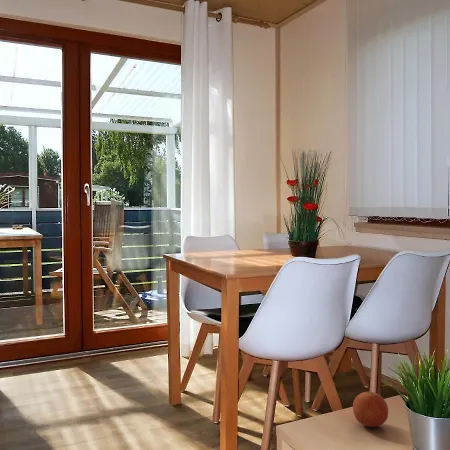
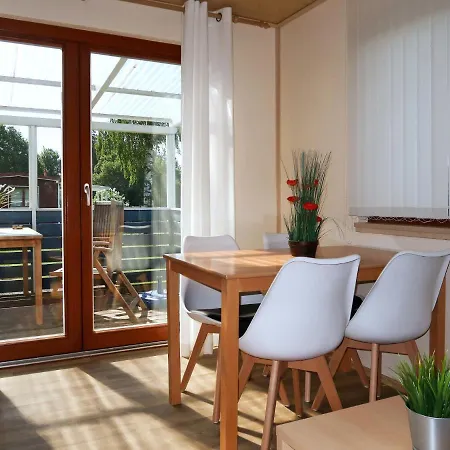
- fruit [352,391,389,428]
